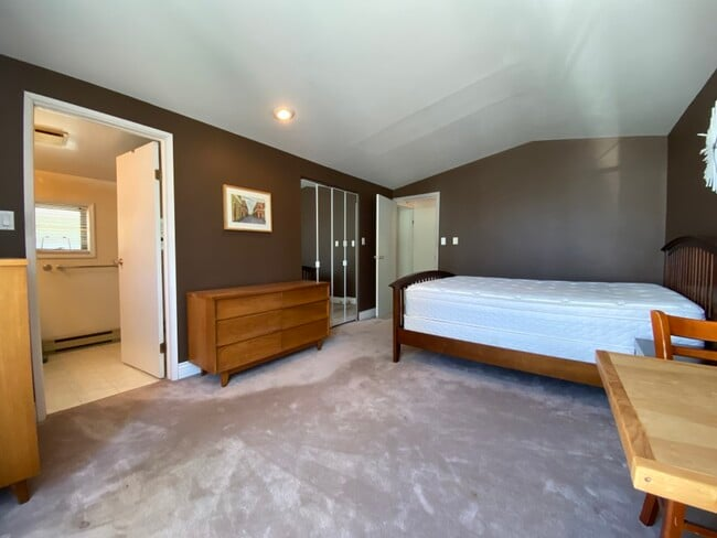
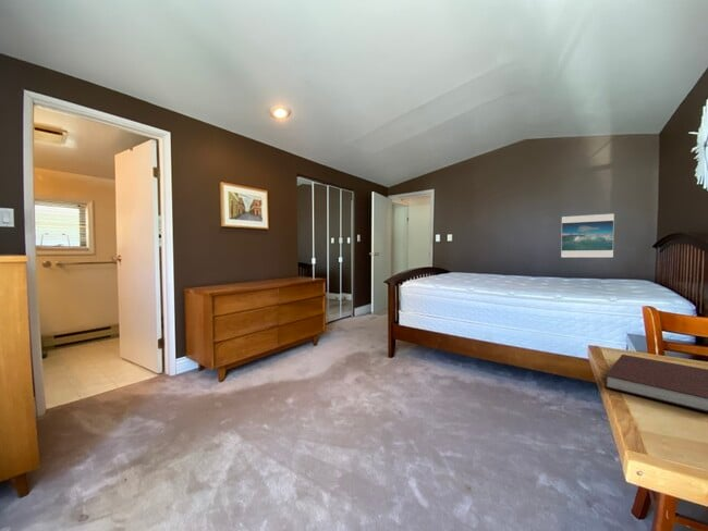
+ notebook [603,354,708,413]
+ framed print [560,212,615,258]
